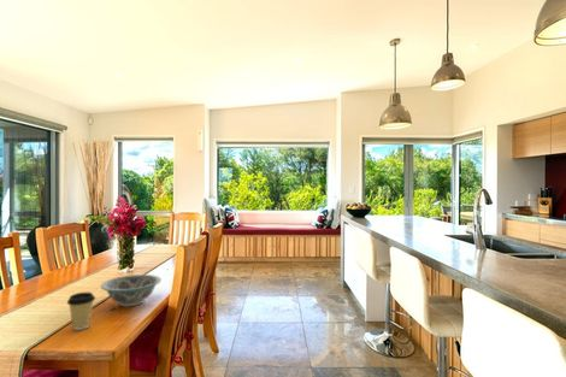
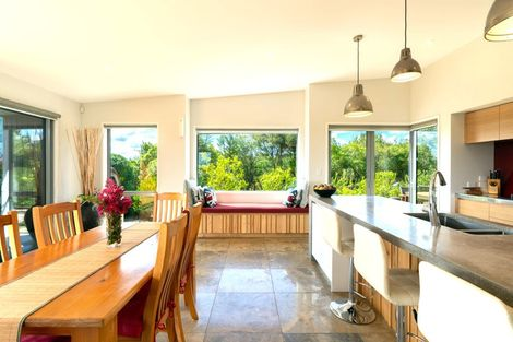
- bowl [100,273,163,307]
- coffee cup [66,291,96,331]
